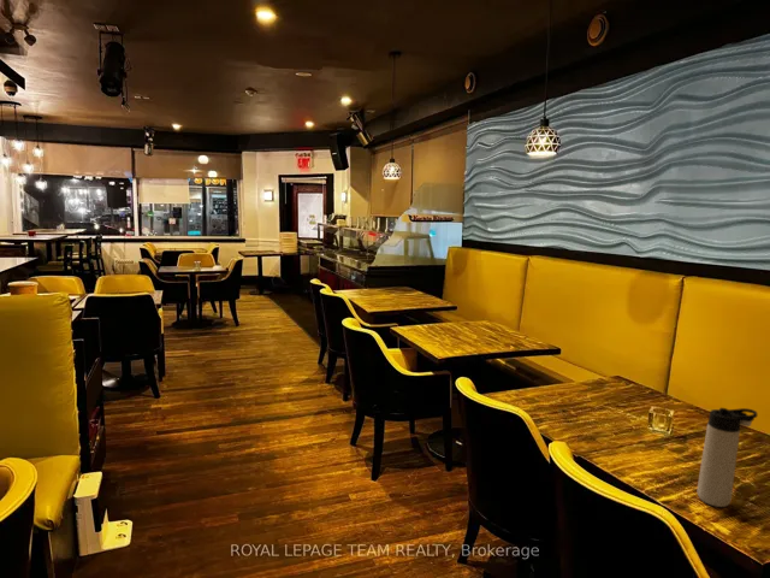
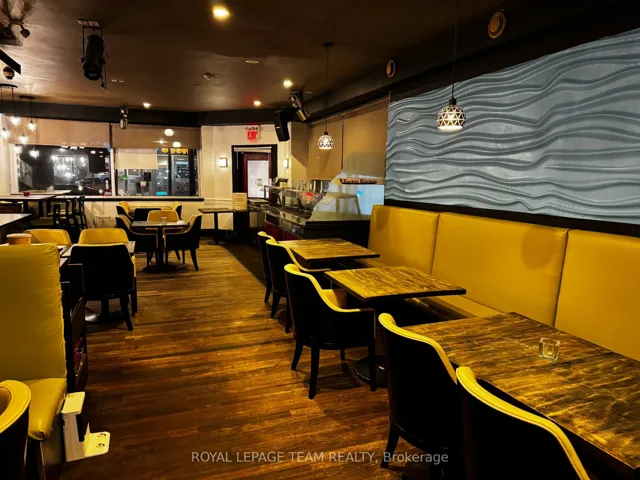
- thermos bottle [697,407,758,508]
